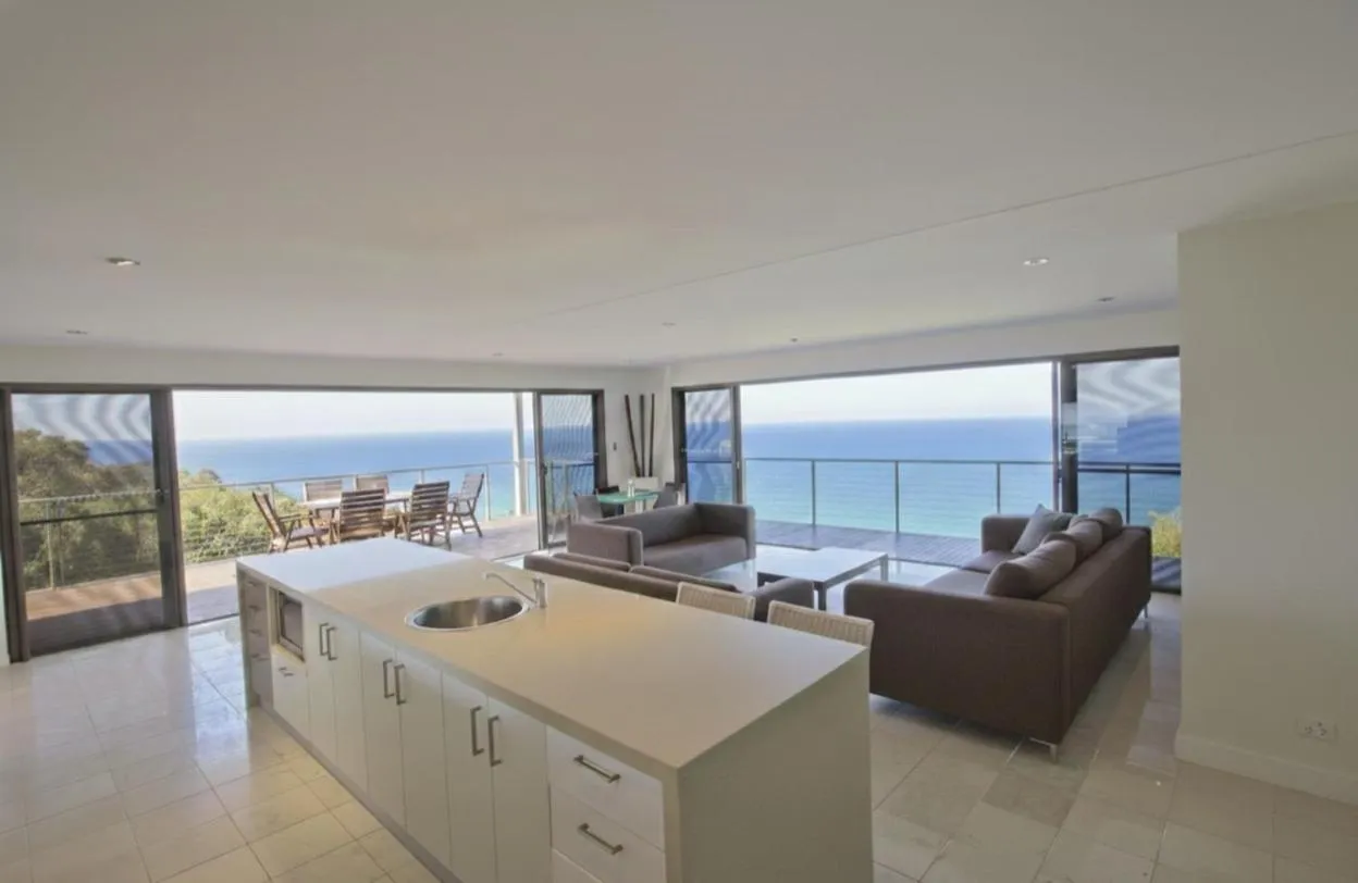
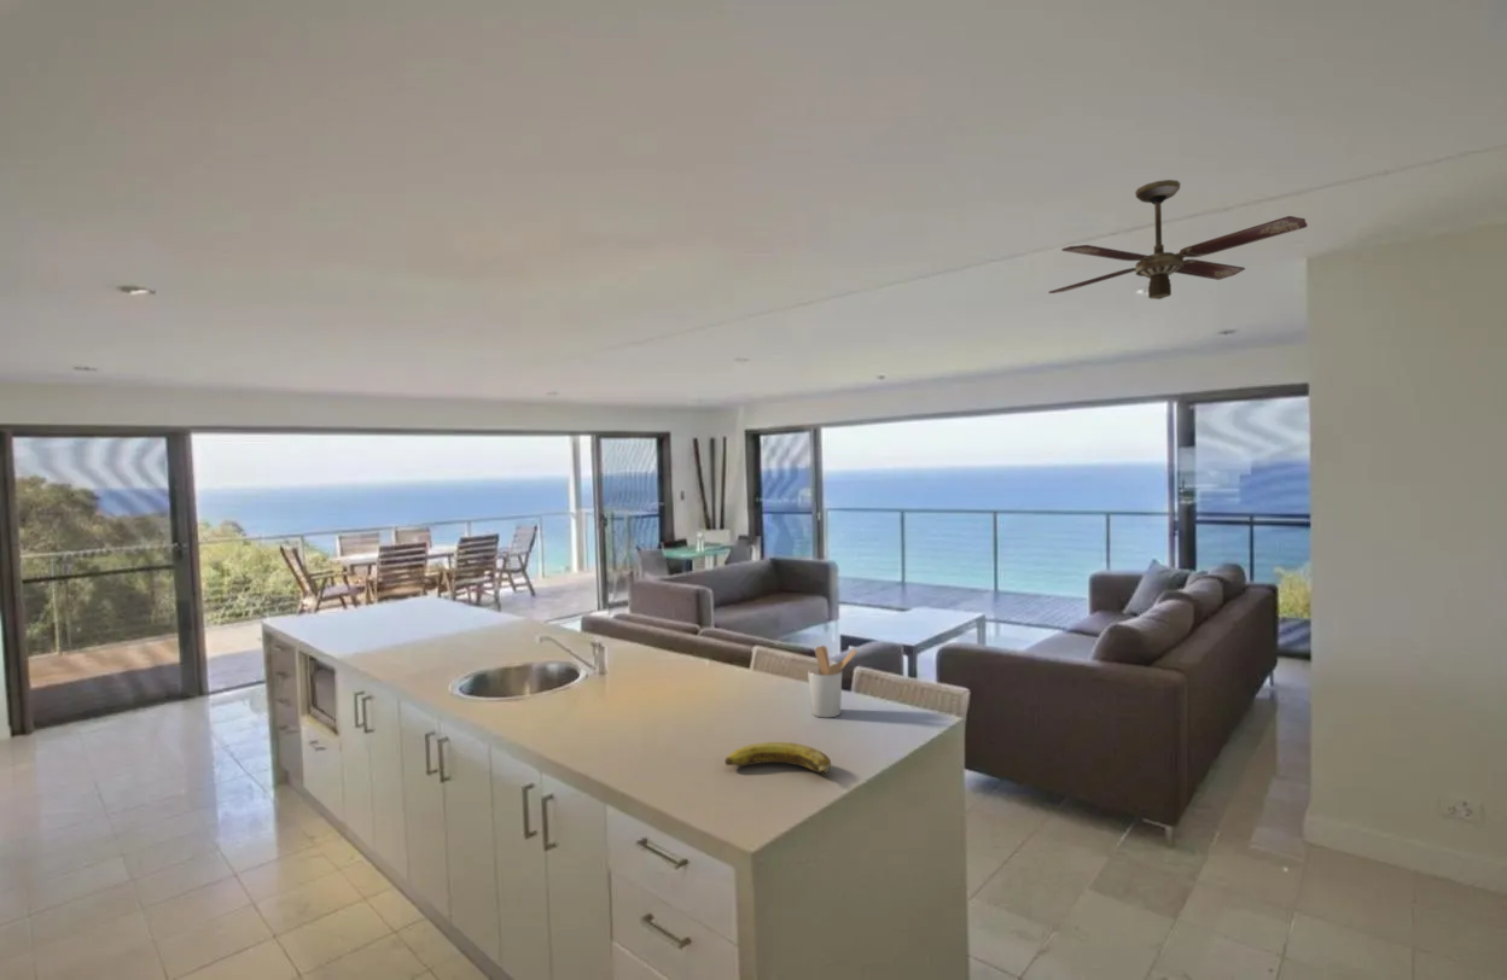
+ ceiling fan [1047,179,1309,301]
+ utensil holder [807,644,857,719]
+ banana [723,741,832,775]
